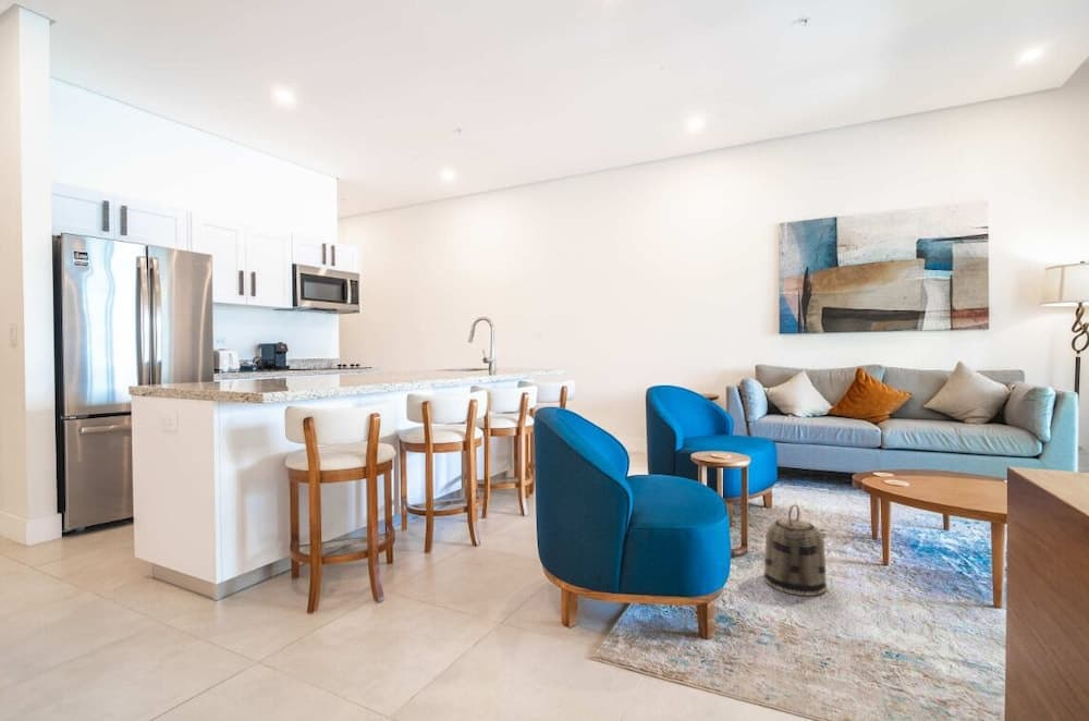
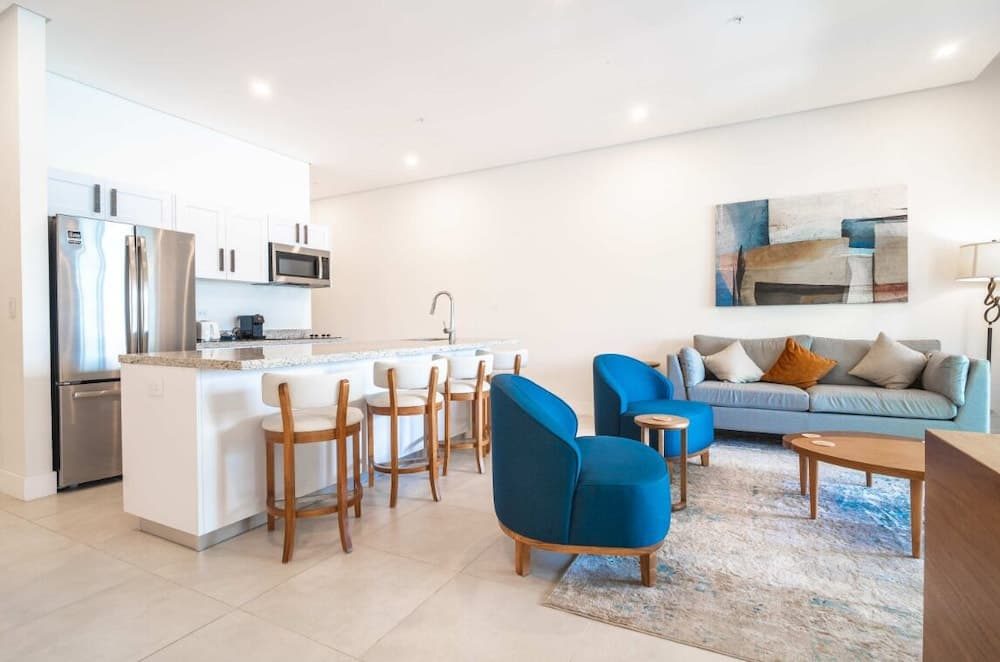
- basket [762,503,828,597]
